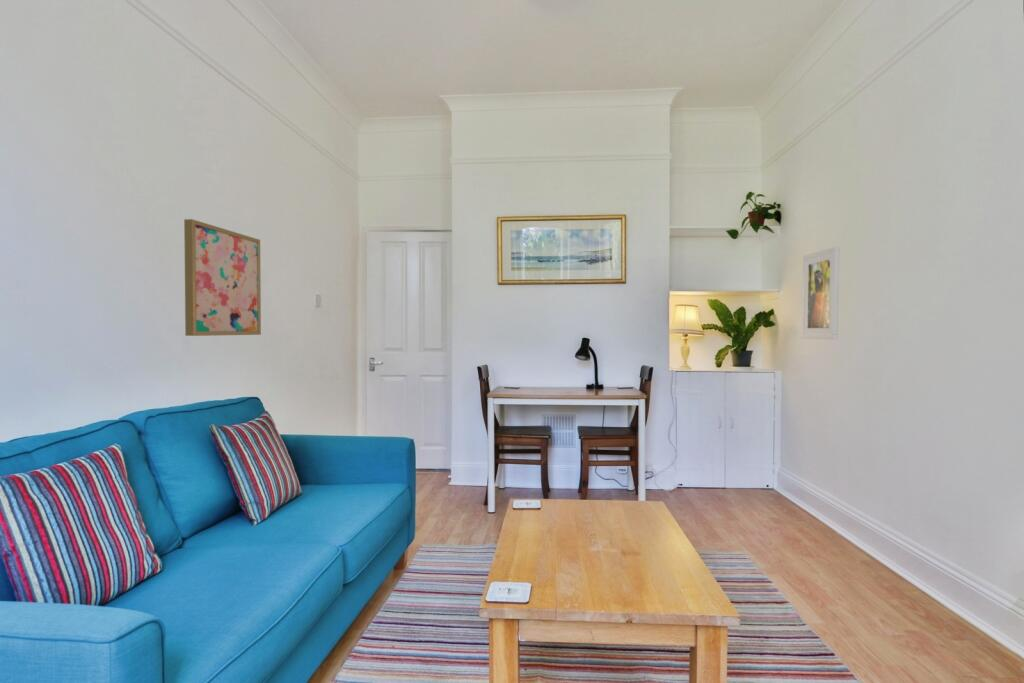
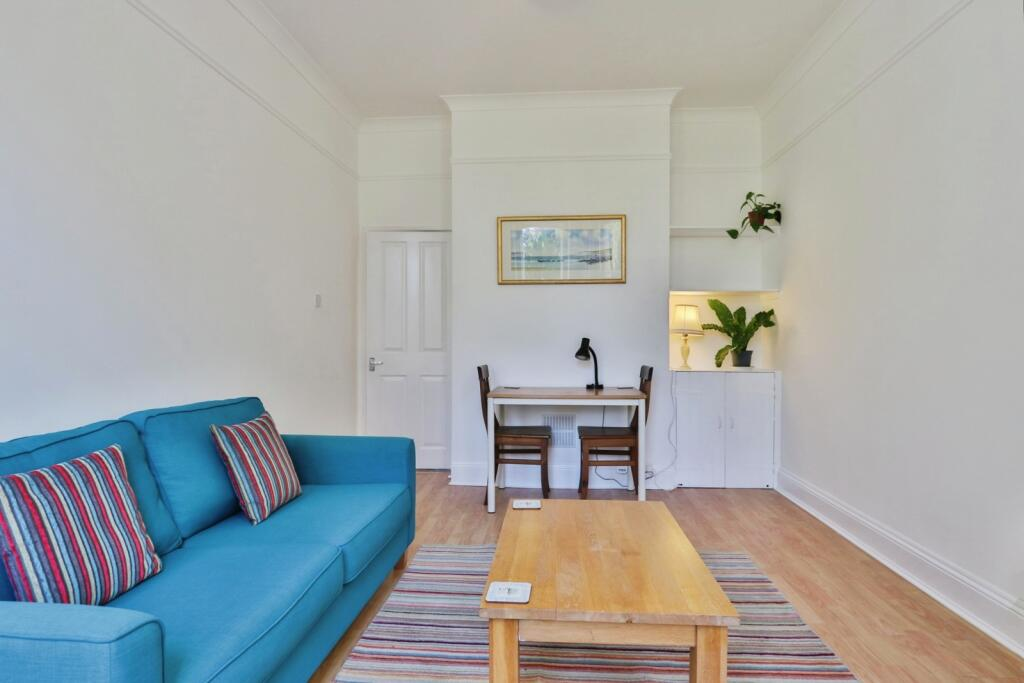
- wall art [183,218,262,337]
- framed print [801,246,840,340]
